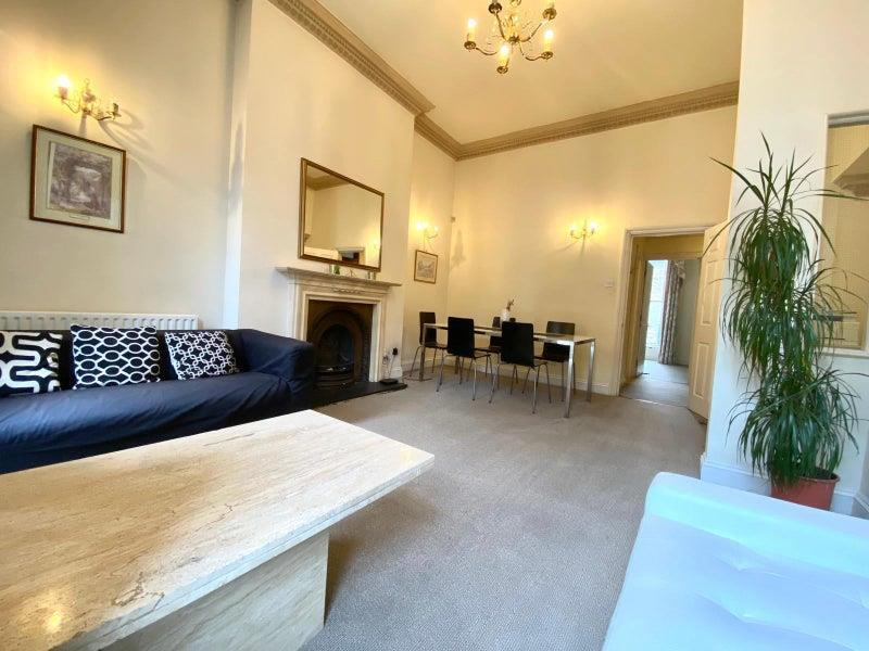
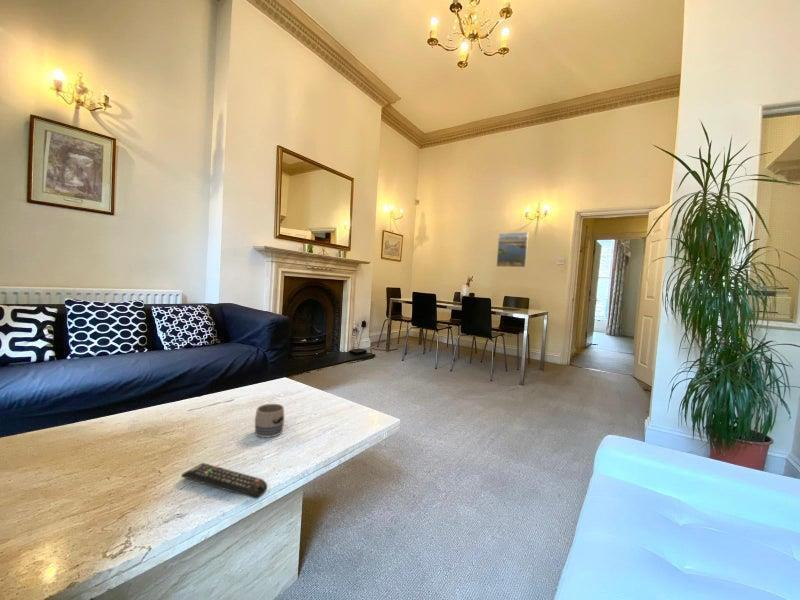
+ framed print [495,231,529,268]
+ mug [254,403,285,439]
+ remote control [180,462,268,500]
